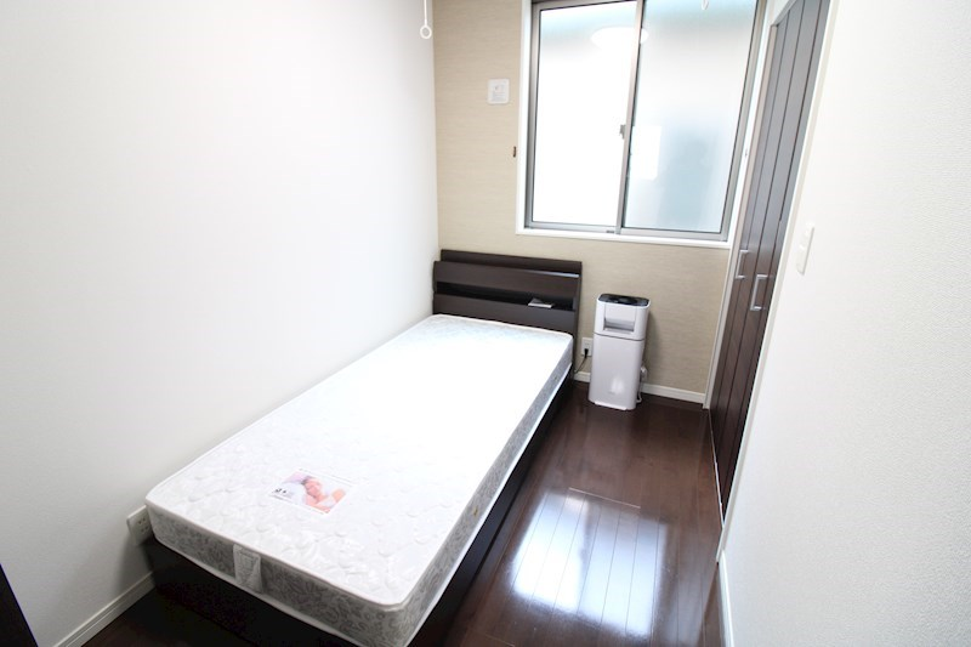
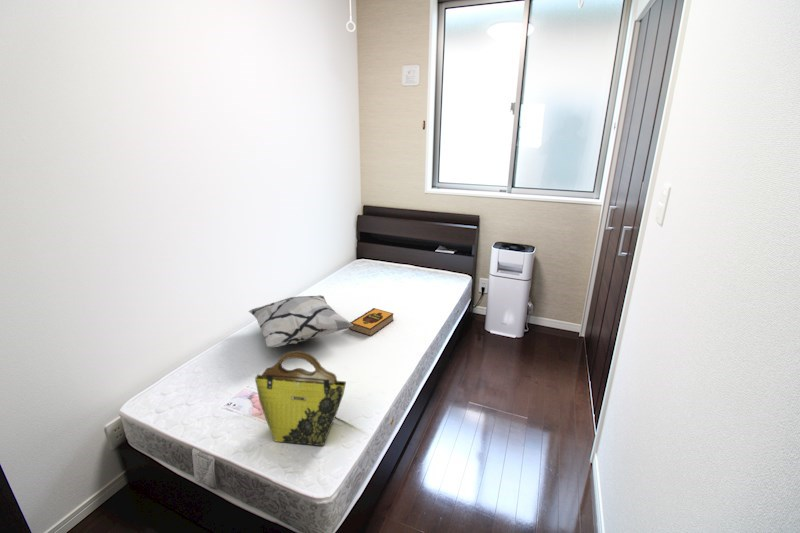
+ tote bag [254,350,347,447]
+ decorative pillow [248,294,353,348]
+ hardback book [348,307,394,337]
